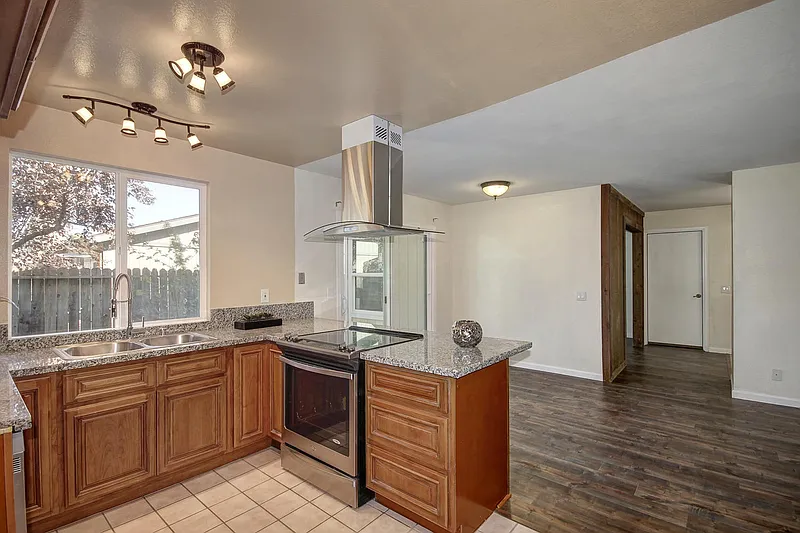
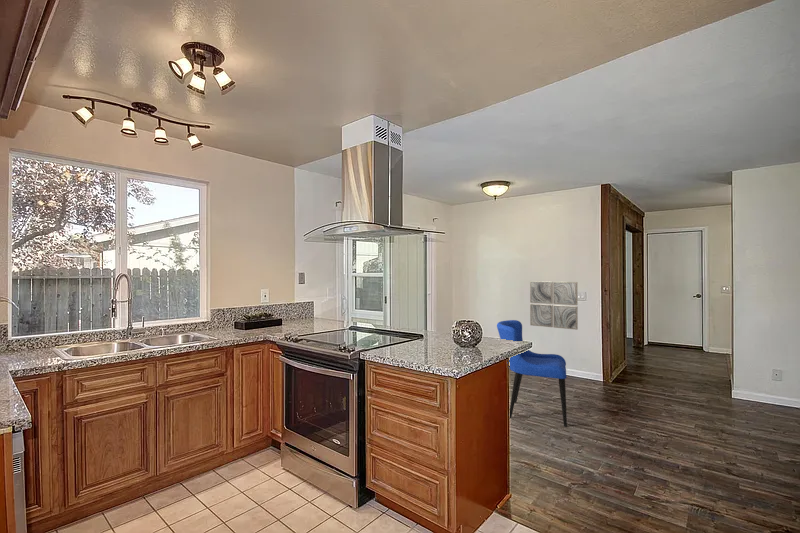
+ wall art [529,280,579,331]
+ dining chair [496,319,568,428]
